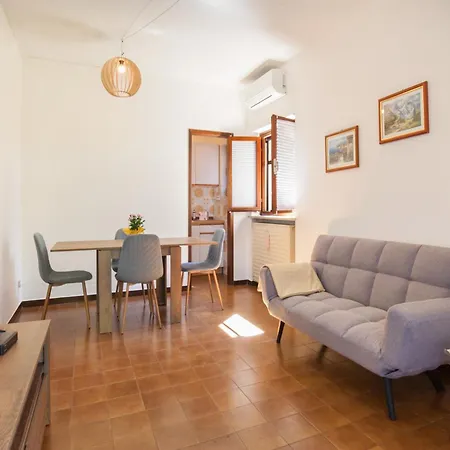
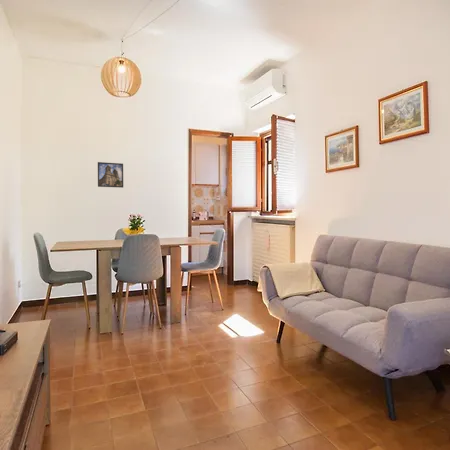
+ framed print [97,161,124,189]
